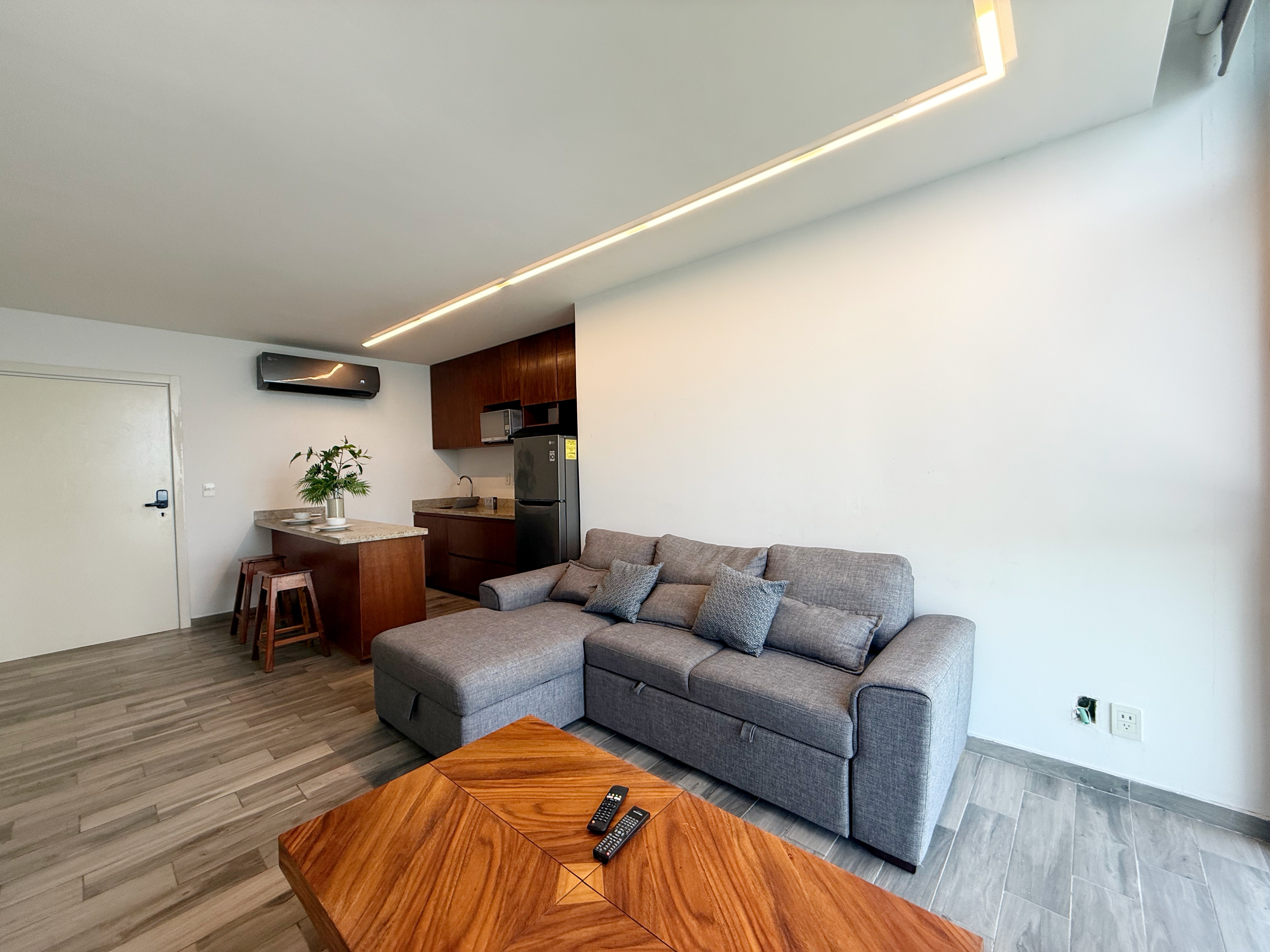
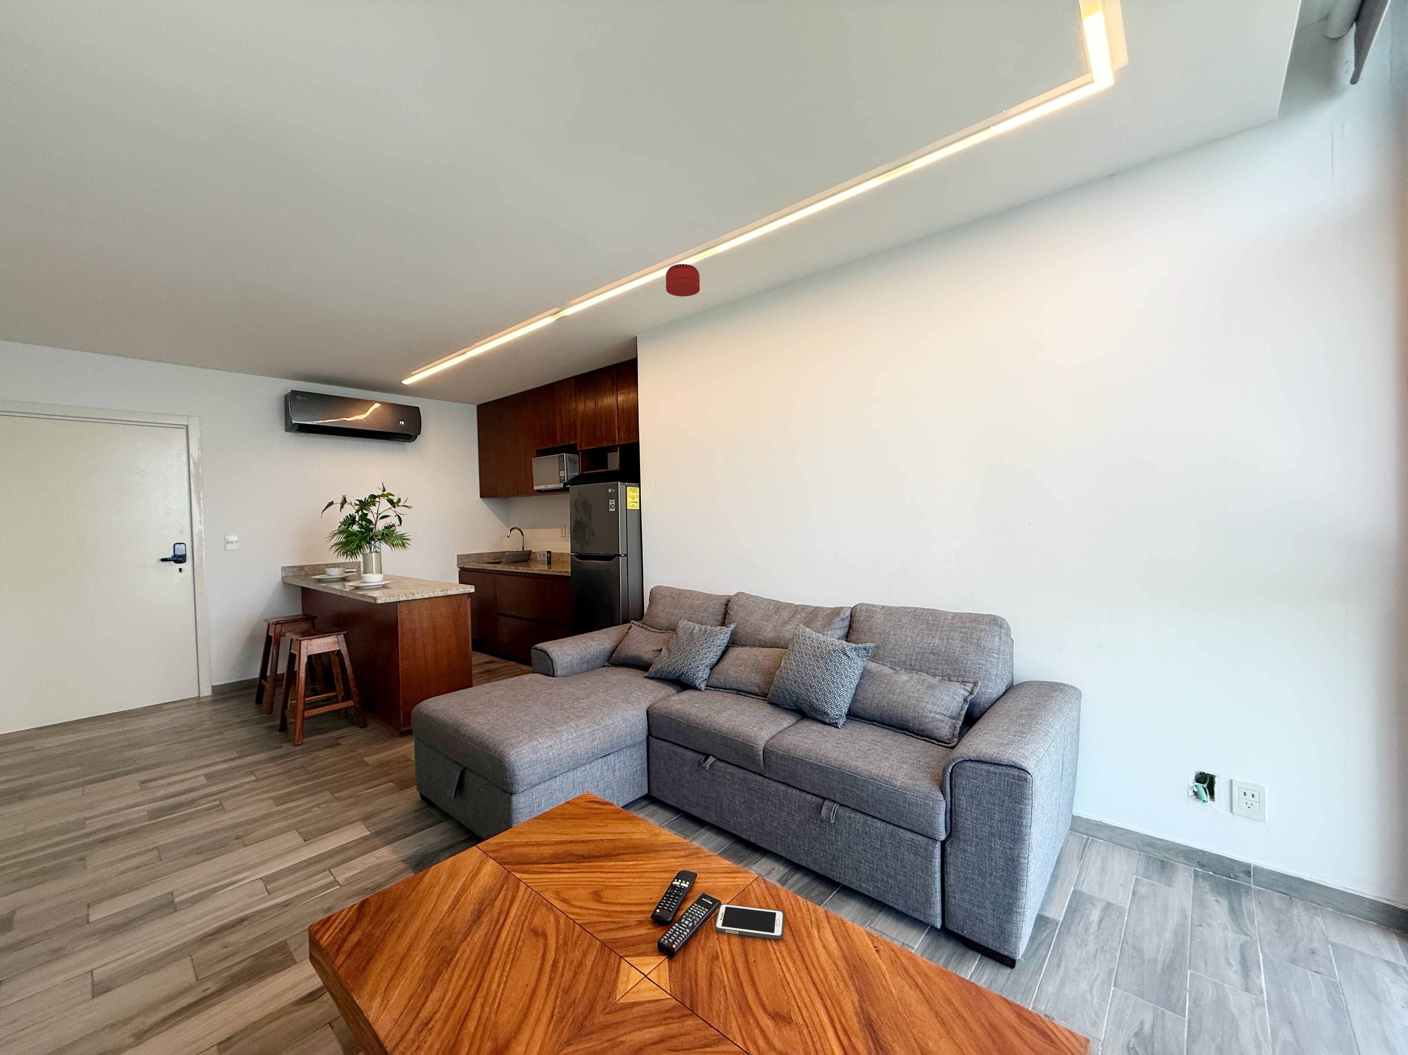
+ cell phone [714,903,784,940]
+ smoke detector [665,264,701,297]
